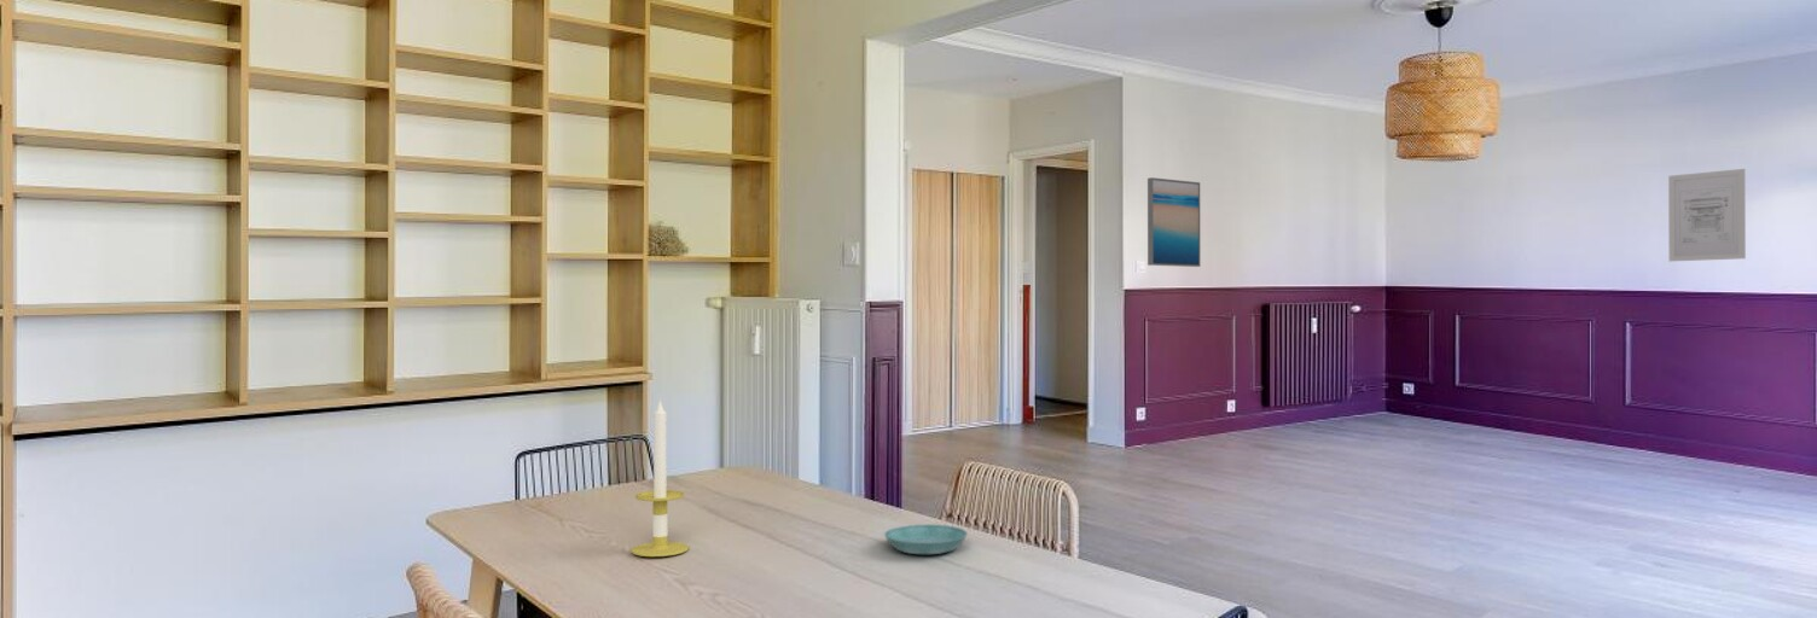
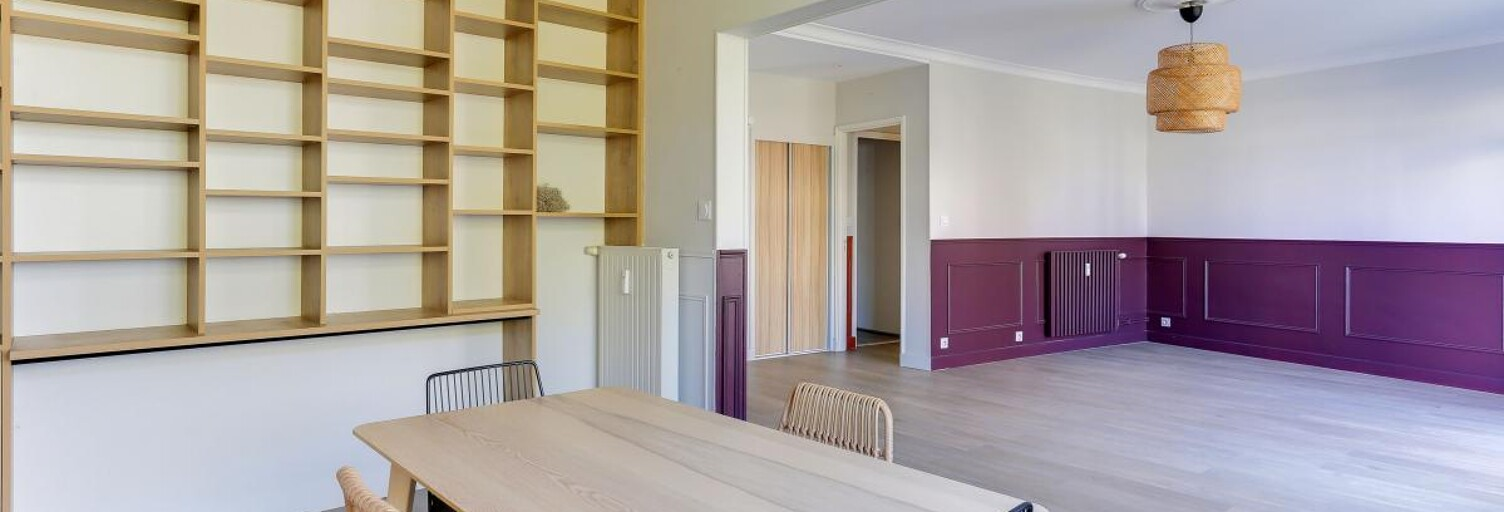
- saucer [883,524,969,555]
- wall art [1146,176,1202,268]
- candle [629,398,690,558]
- wall art [1667,168,1747,262]
